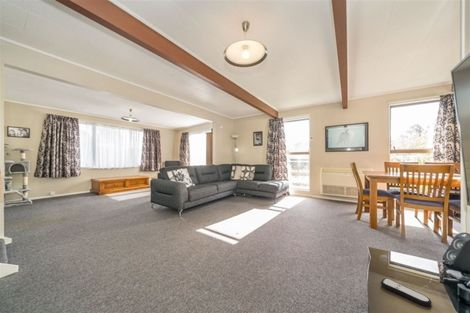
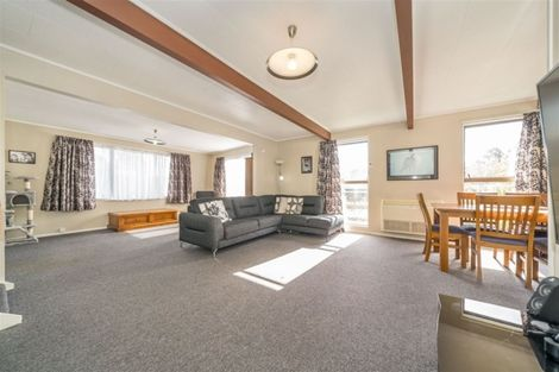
- remote control [380,277,433,307]
